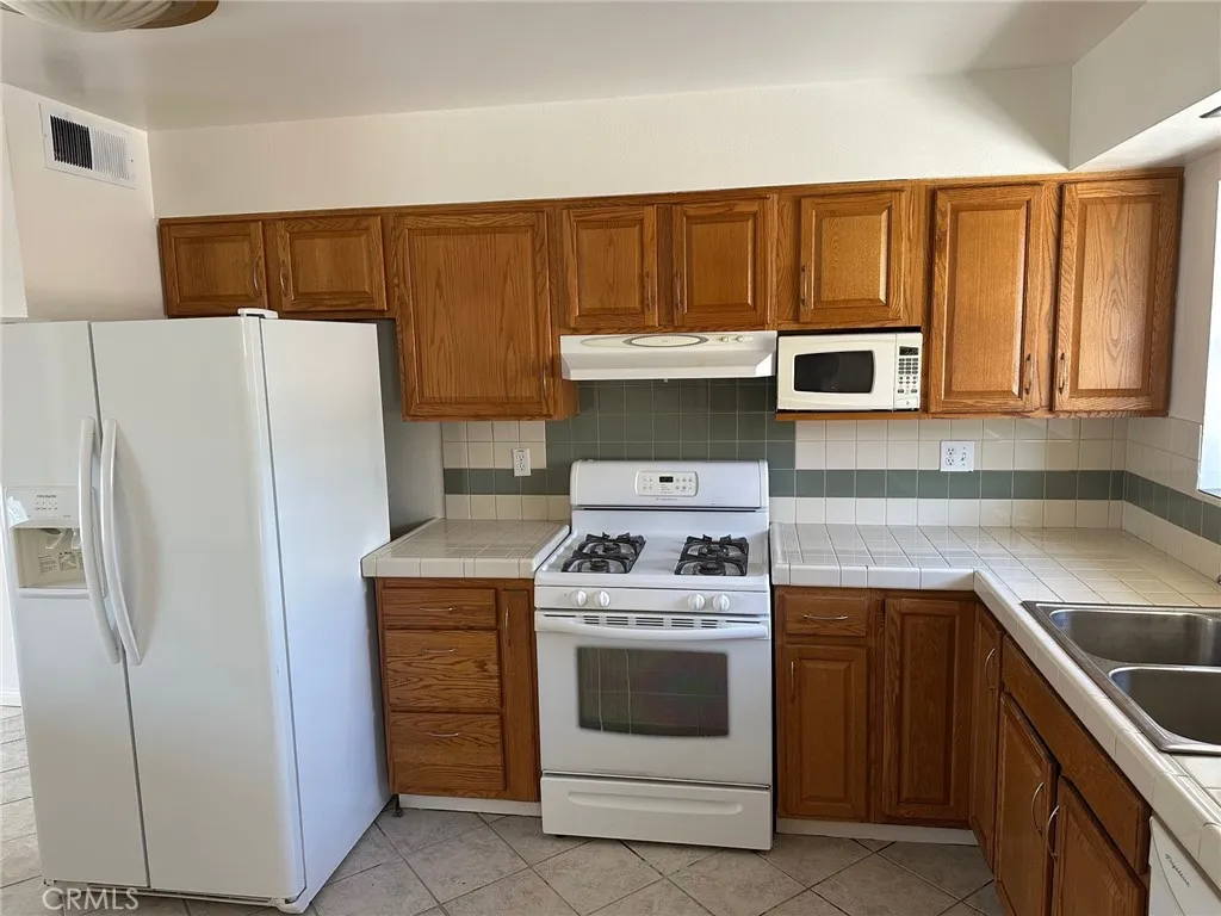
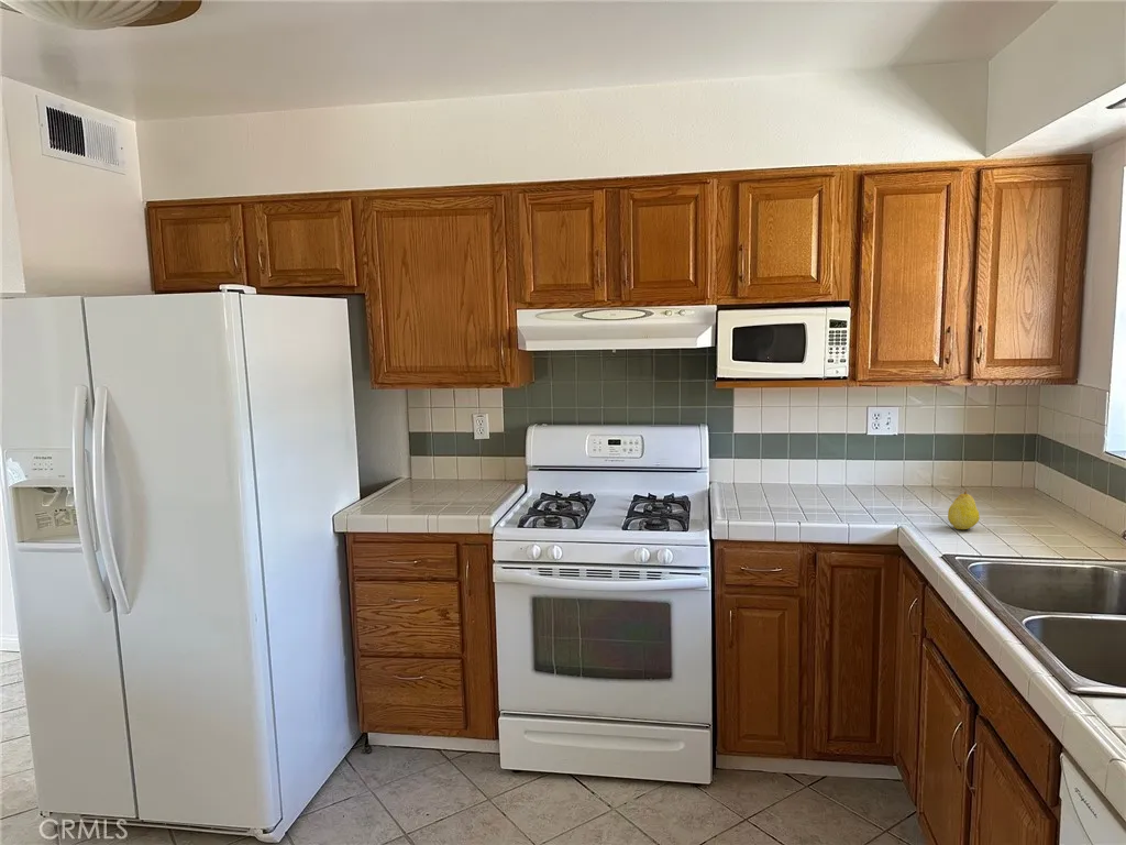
+ fruit [947,490,981,530]
